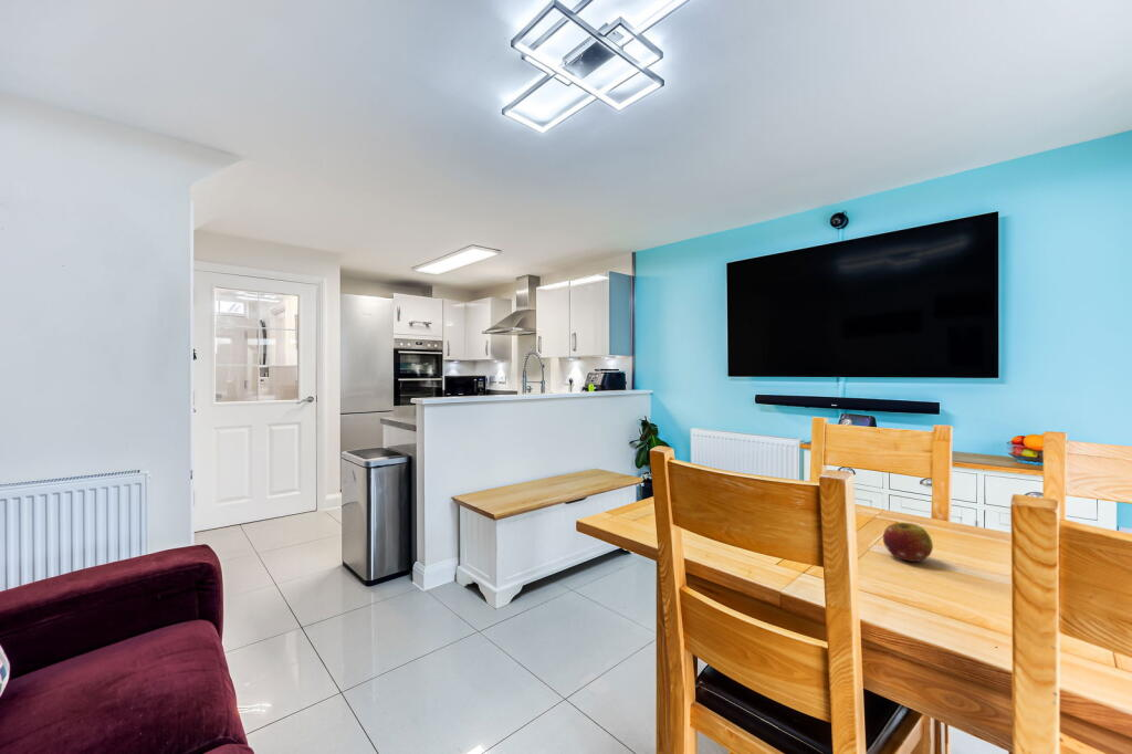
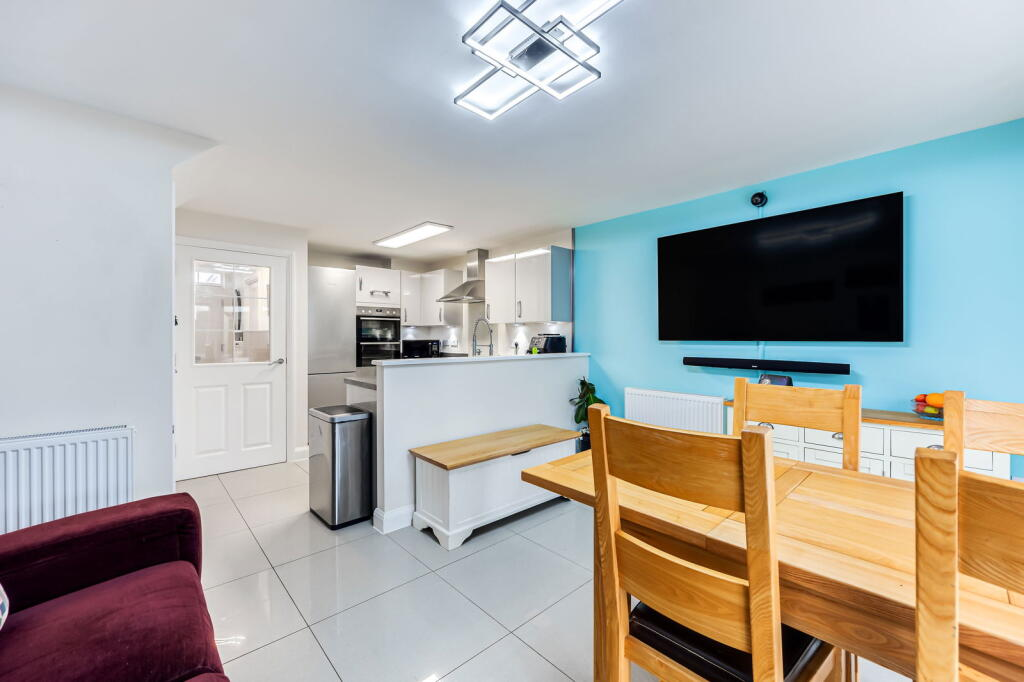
- fruit [882,522,934,563]
